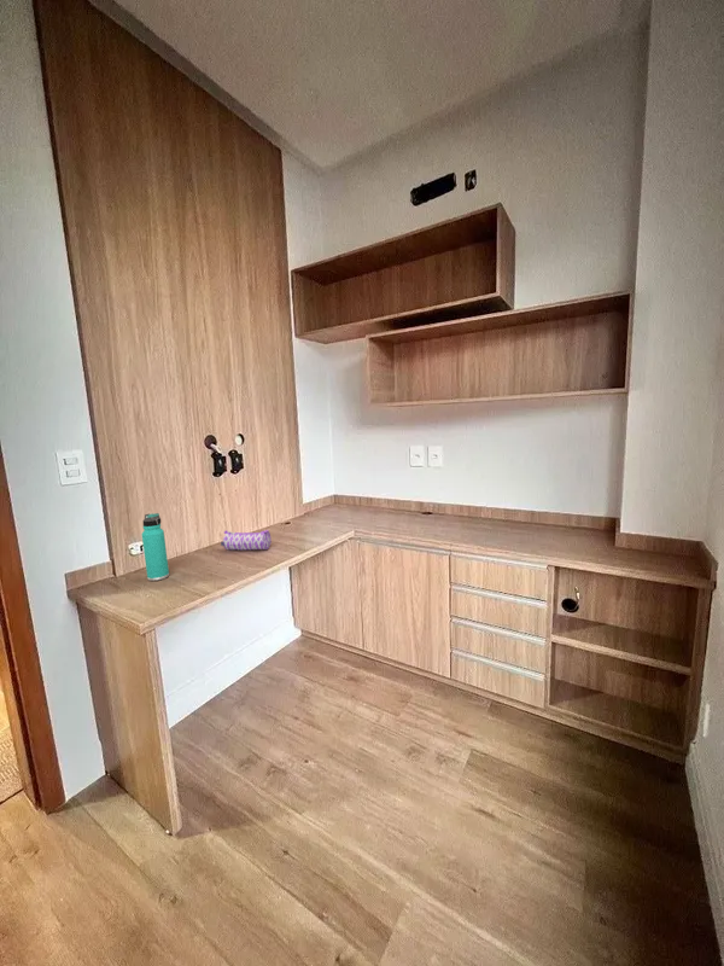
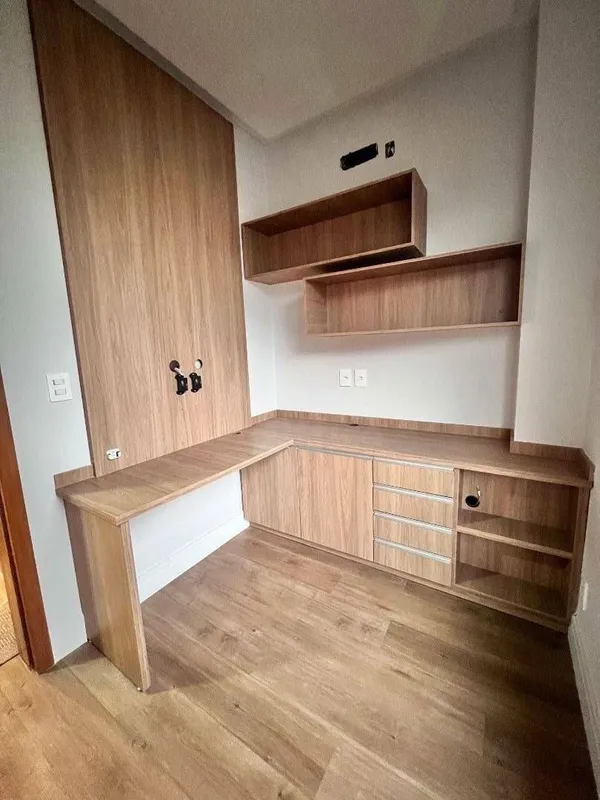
- thermos bottle [141,512,170,582]
- pencil case [220,529,272,552]
